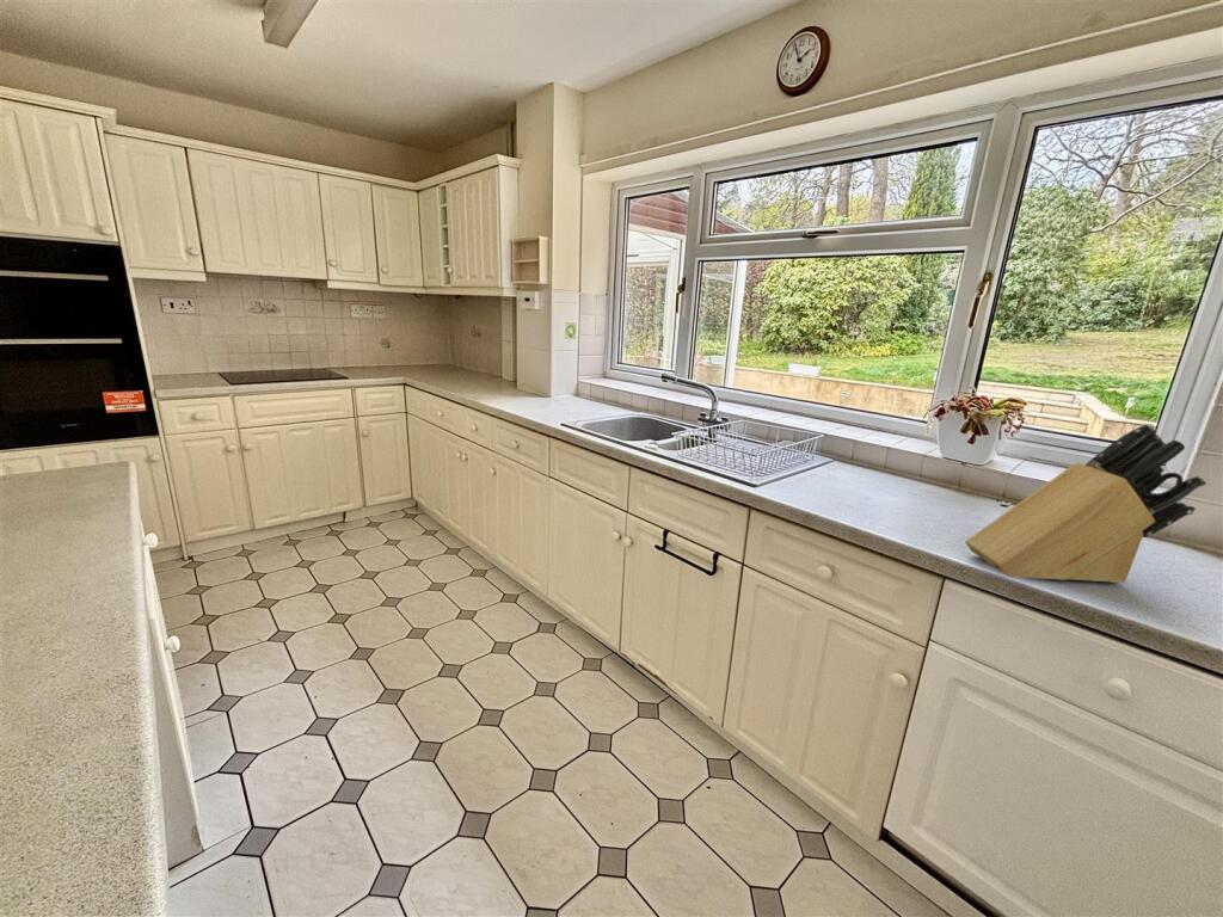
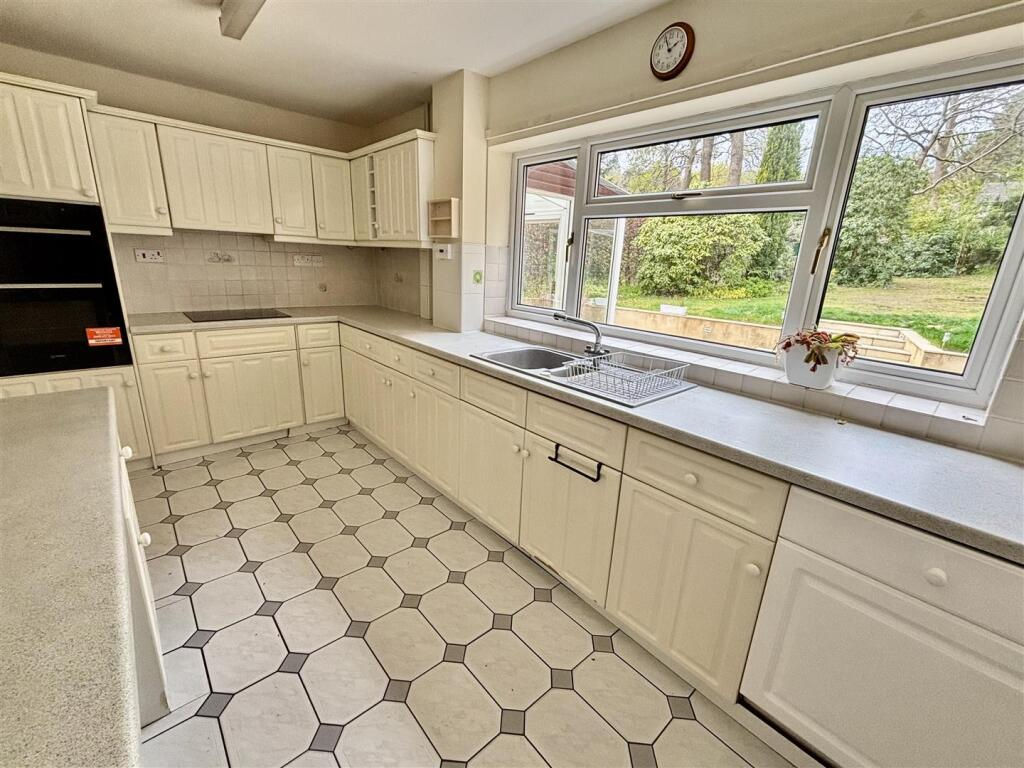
- knife block [964,423,1207,584]
